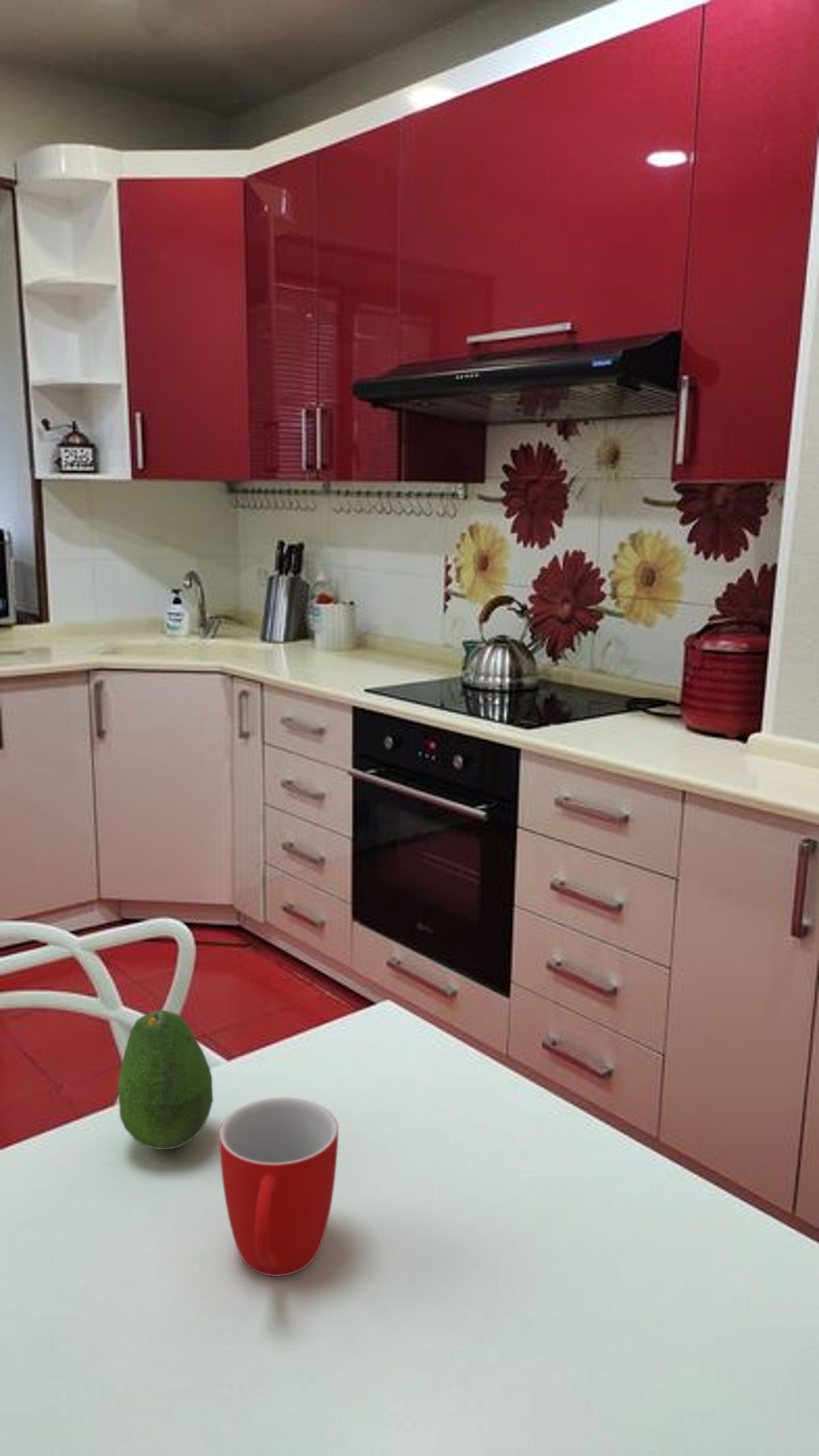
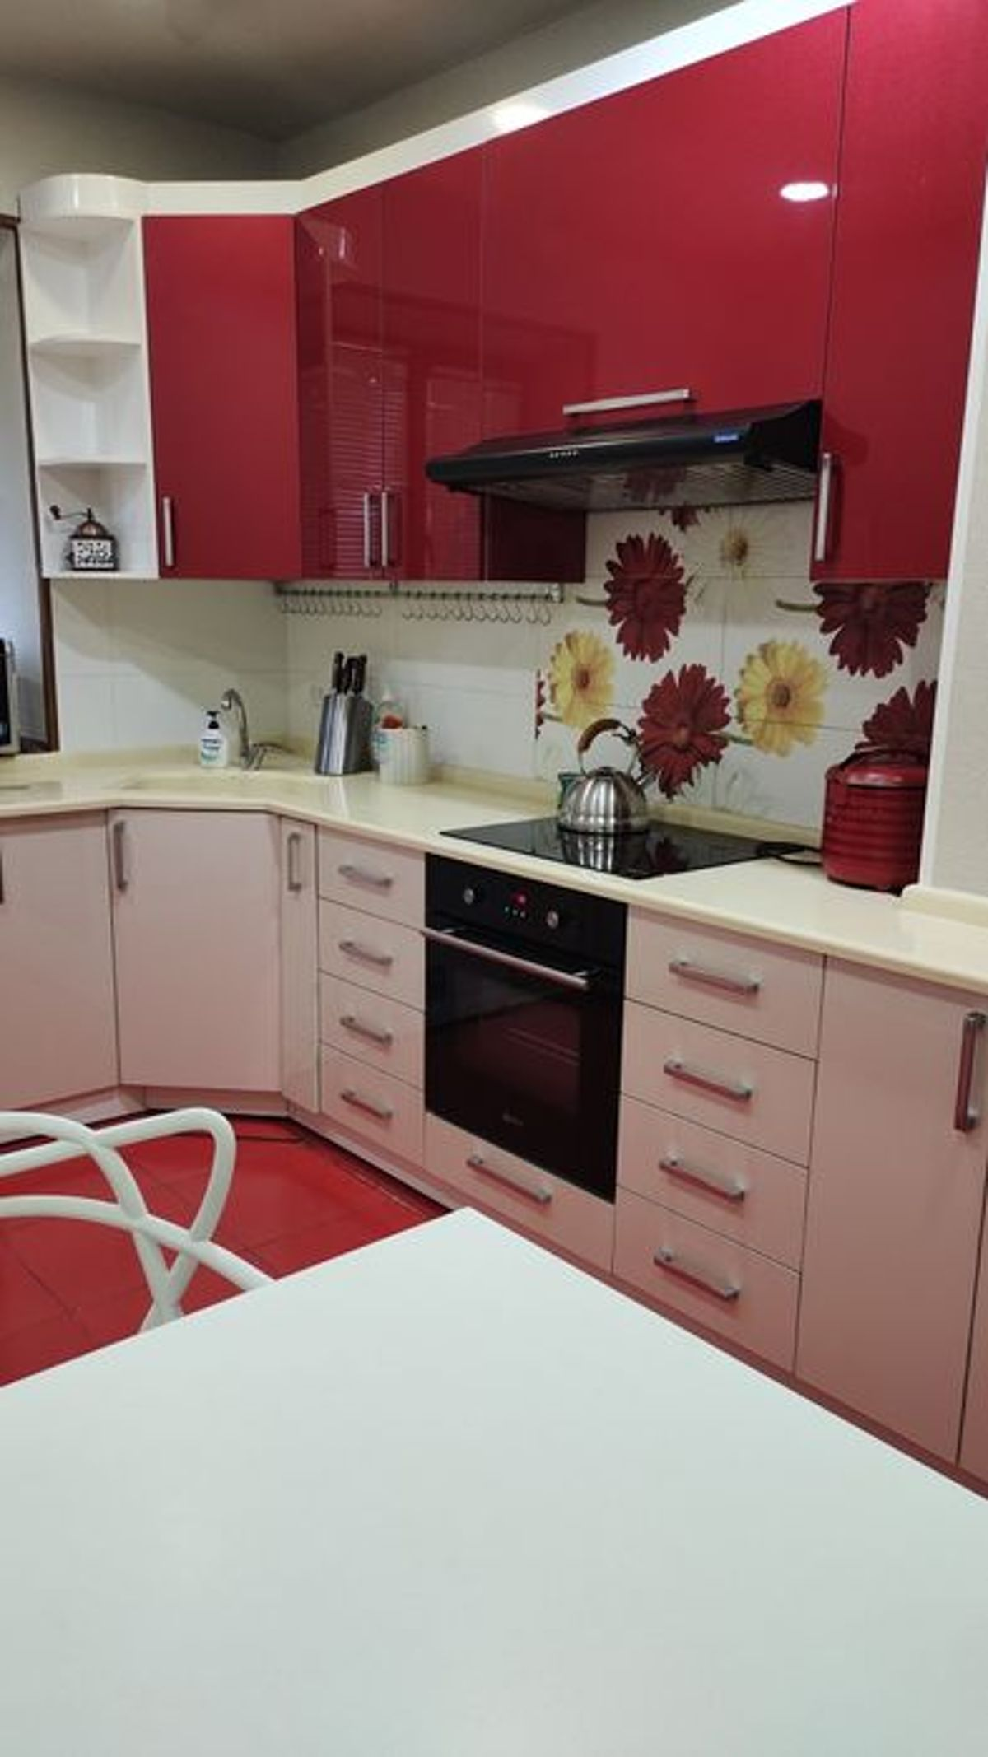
- mug [218,1096,339,1277]
- fruit [117,1009,214,1150]
